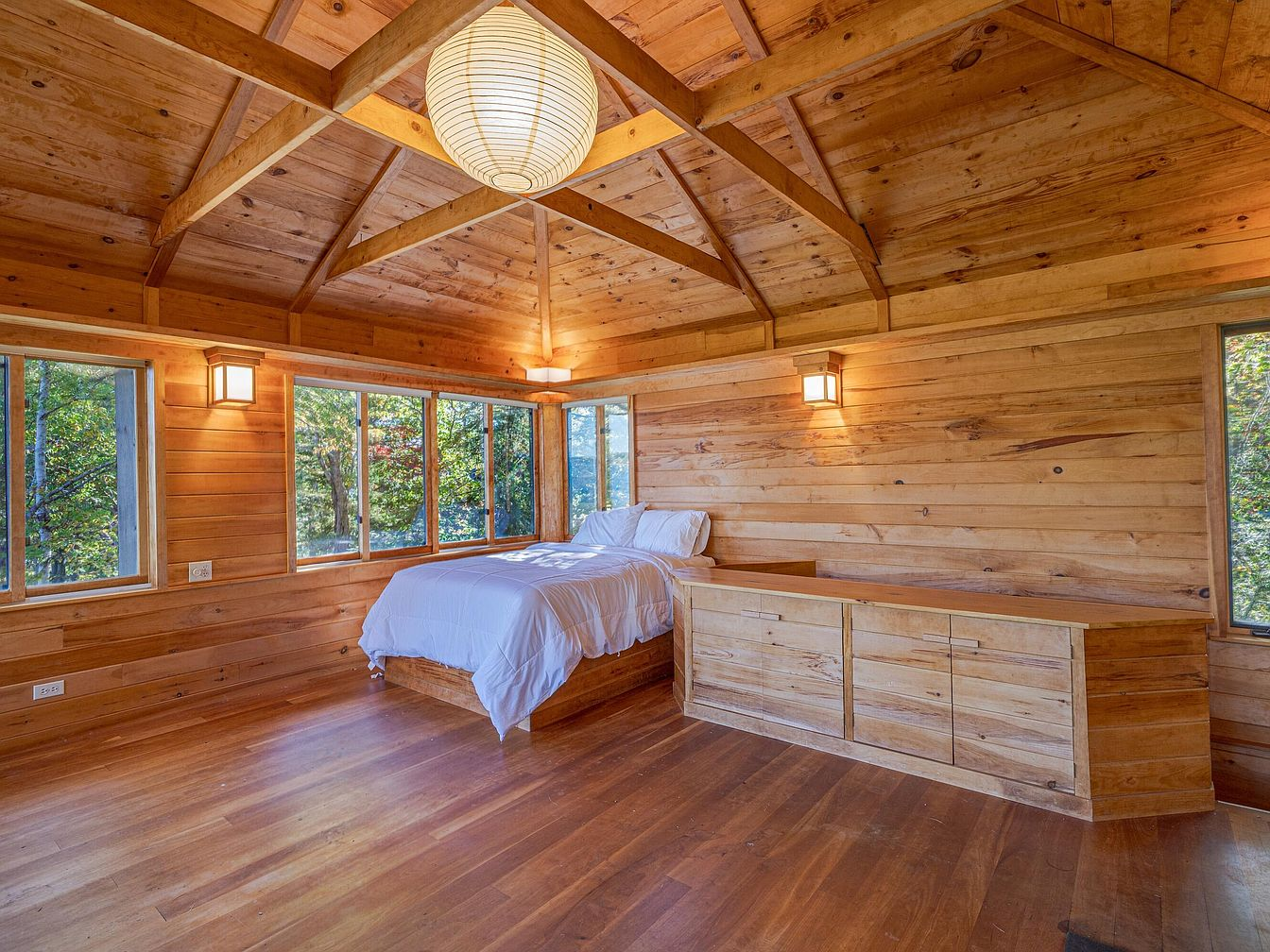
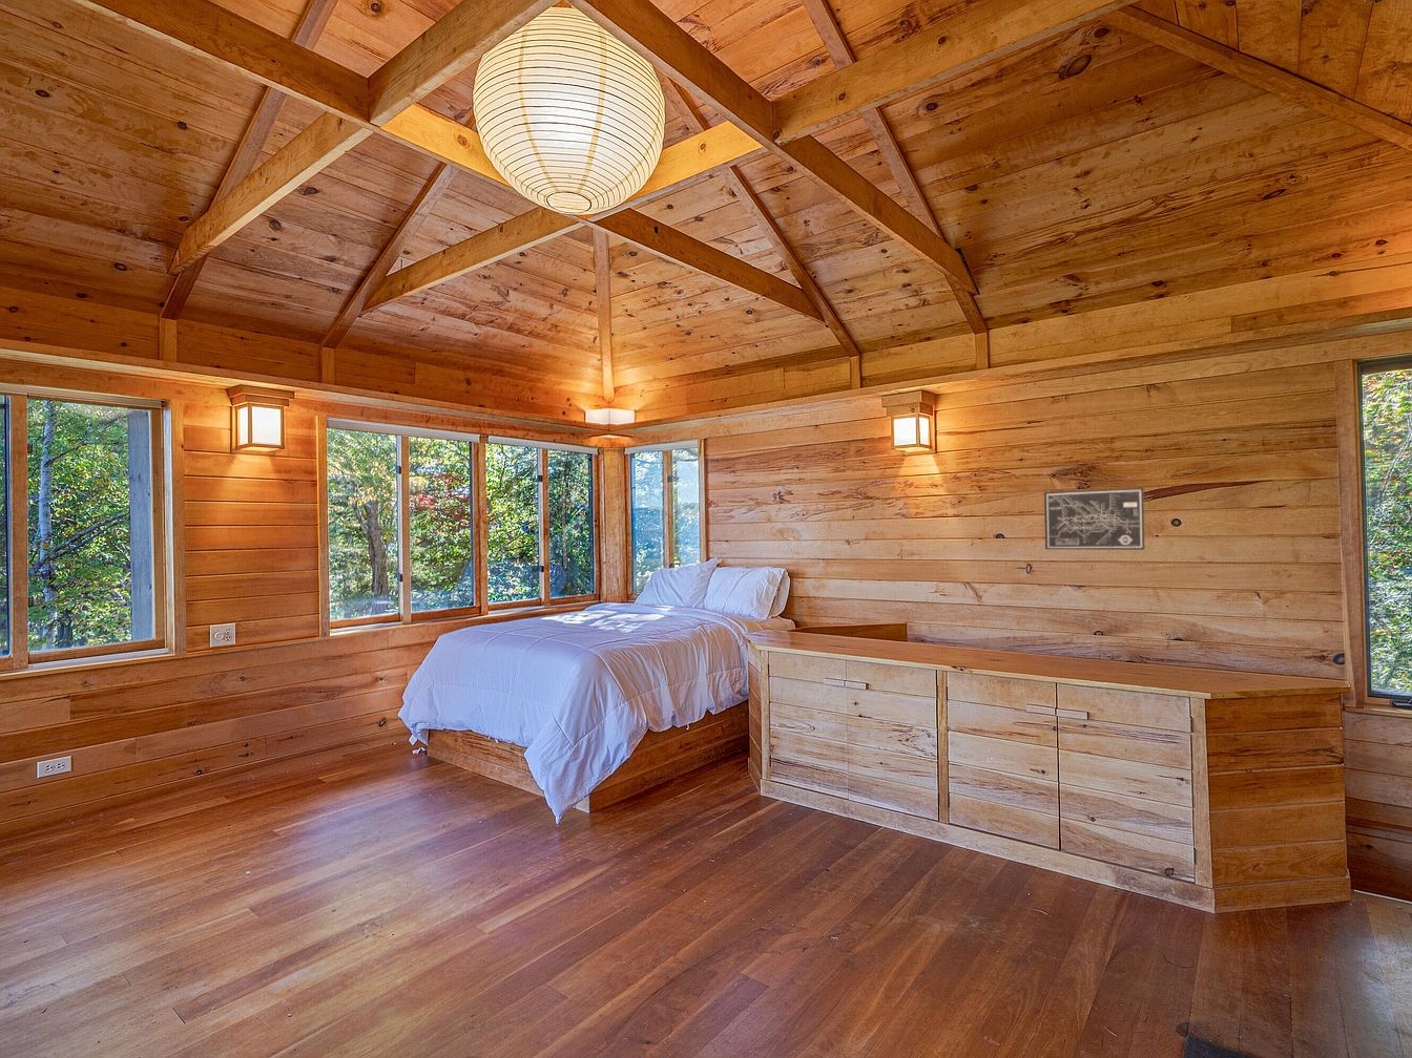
+ wall art [1043,487,1145,551]
